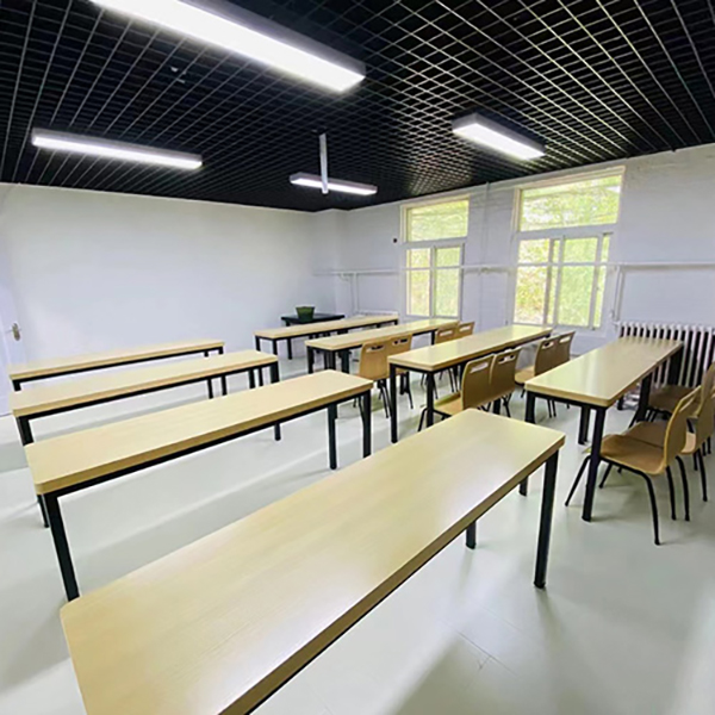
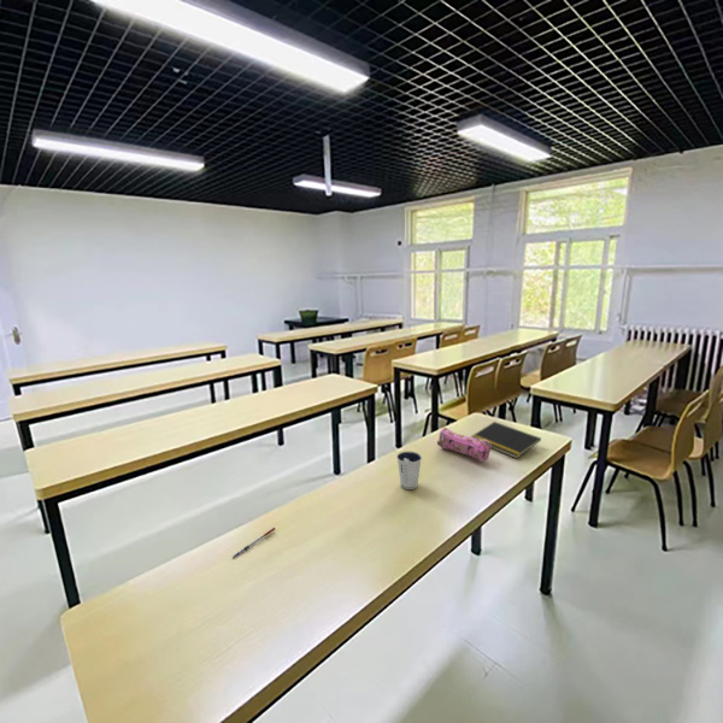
+ dixie cup [395,451,423,490]
+ notepad [470,421,542,460]
+ pen [231,527,276,559]
+ pencil case [436,427,492,463]
